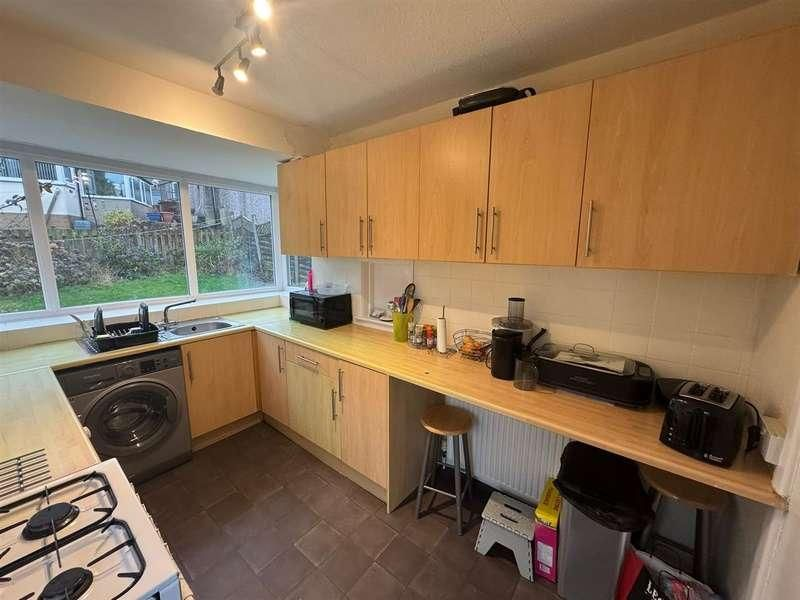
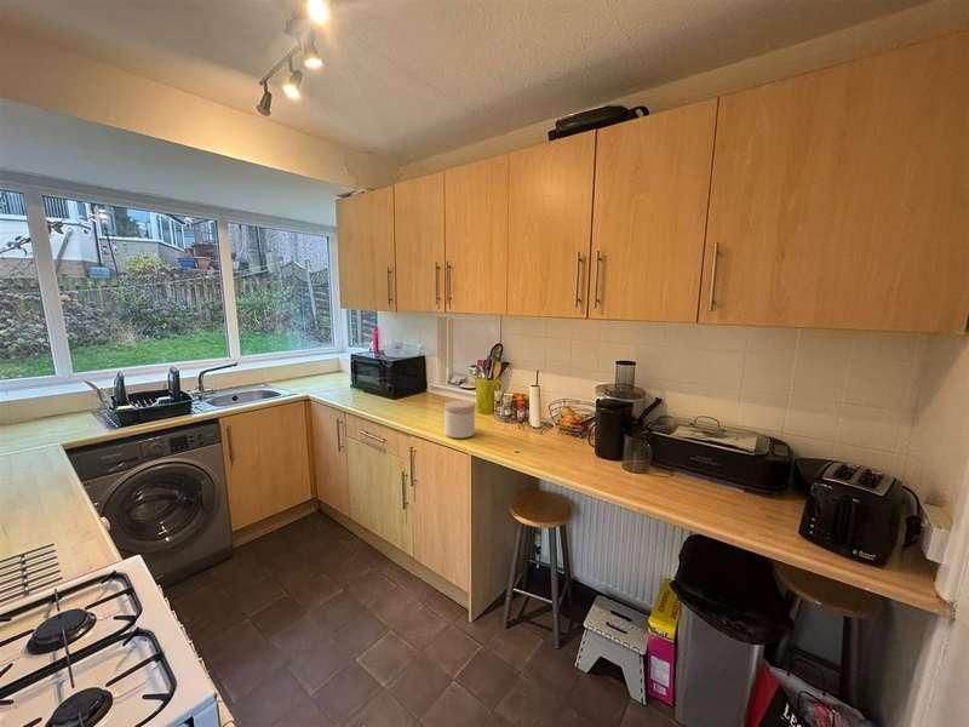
+ jar [443,399,476,439]
